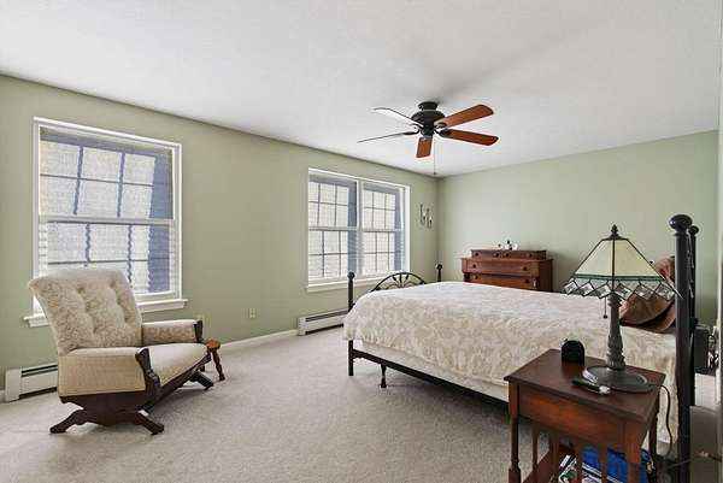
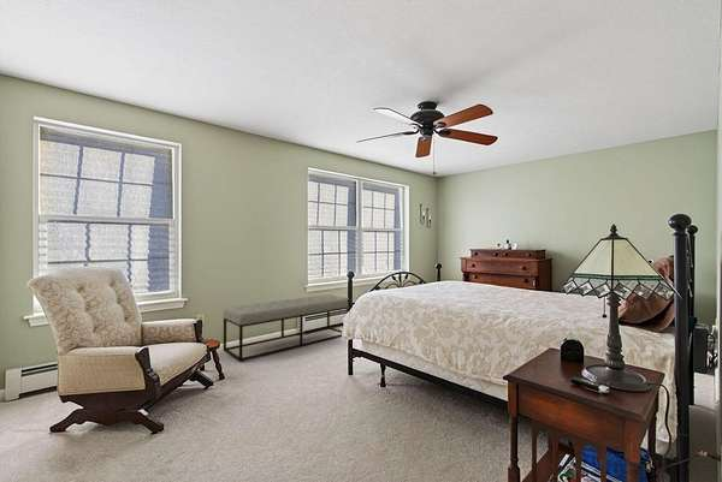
+ bench [221,293,349,363]
